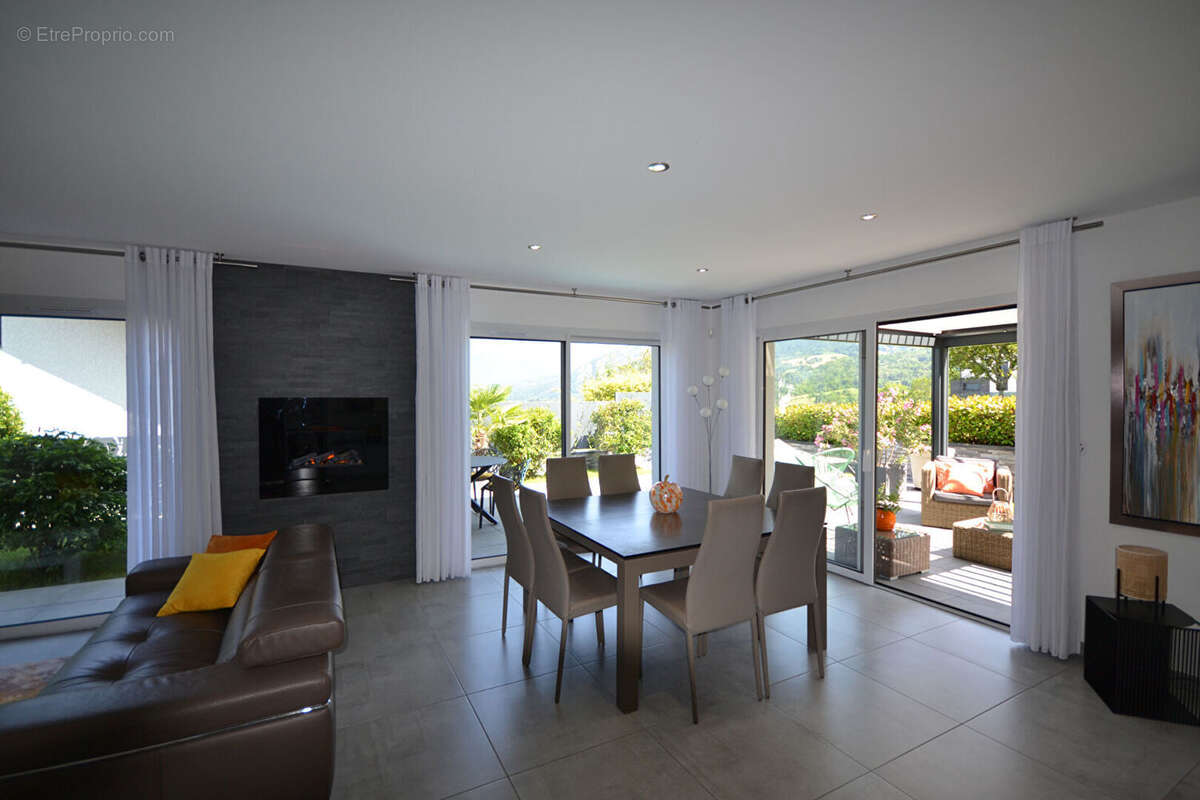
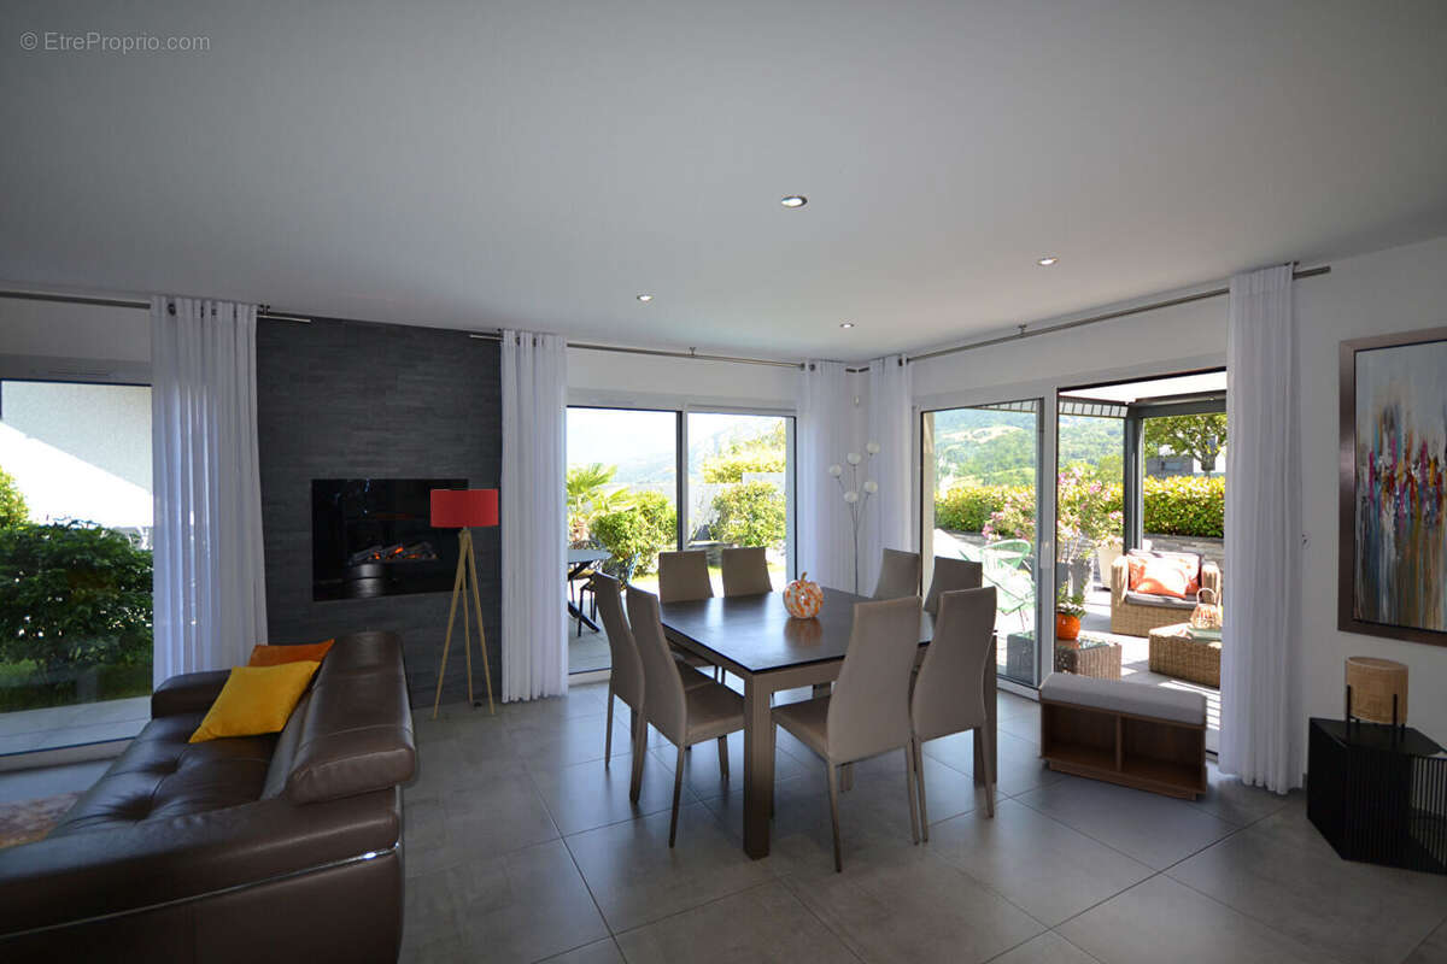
+ bench [1037,671,1209,803]
+ floor lamp [429,488,499,721]
